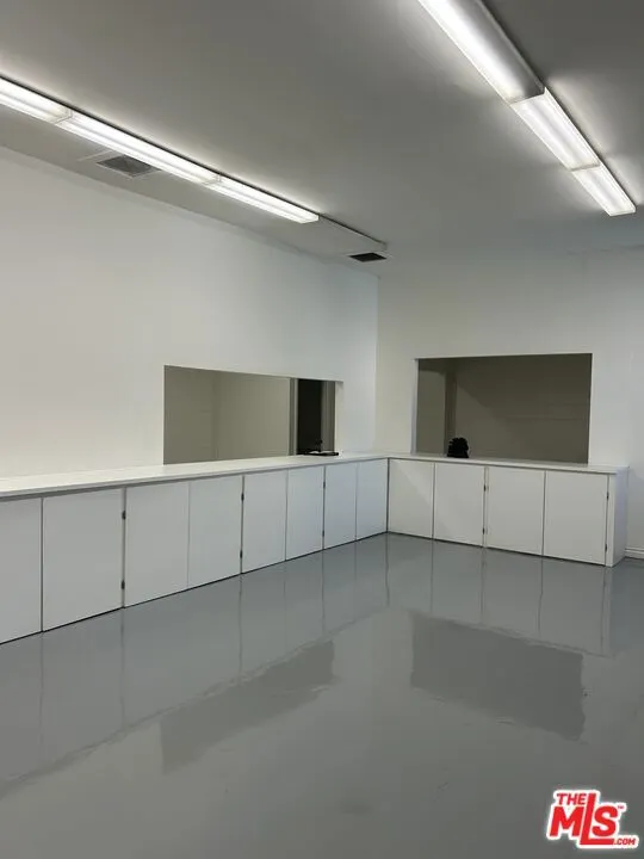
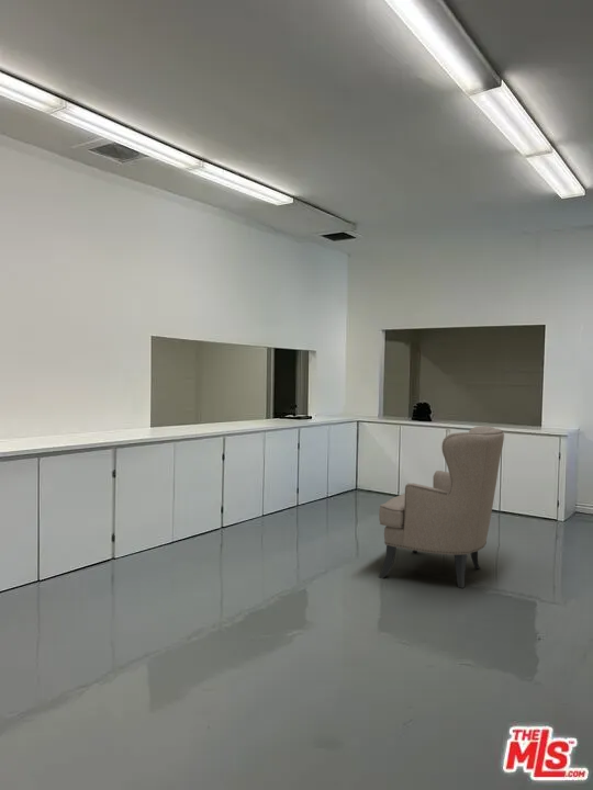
+ chair [378,425,505,589]
